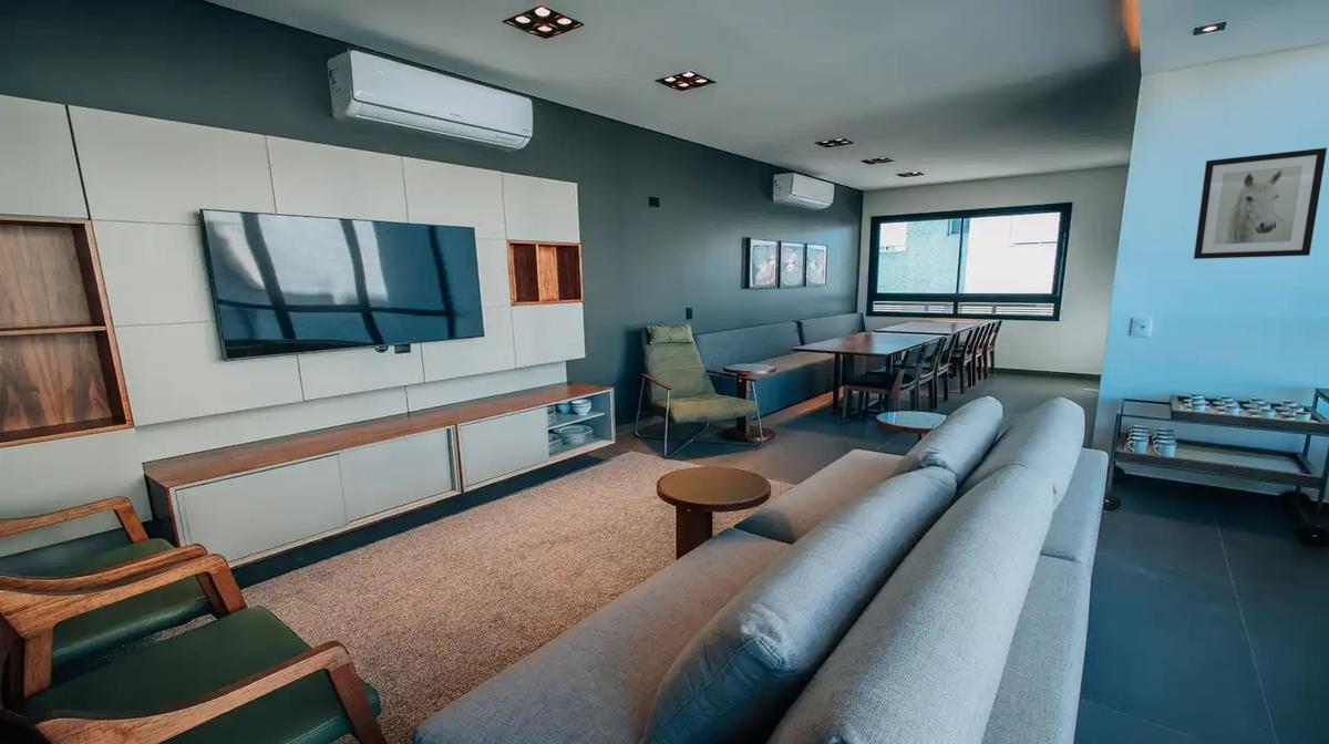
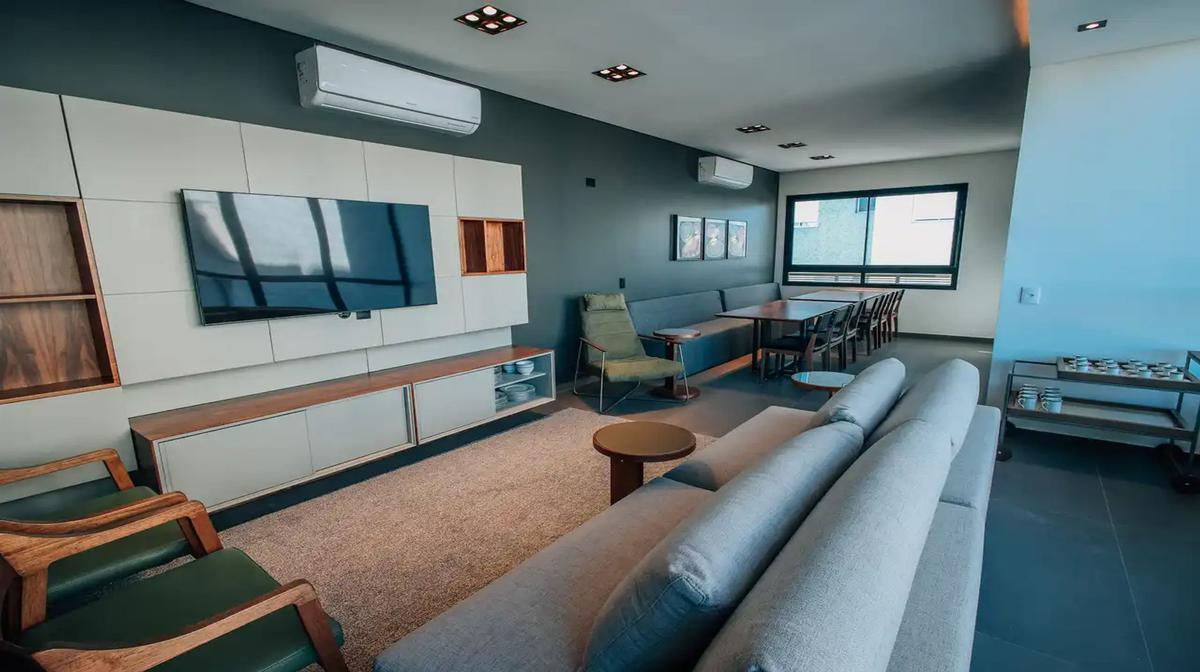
- wall art [1193,147,1328,260]
